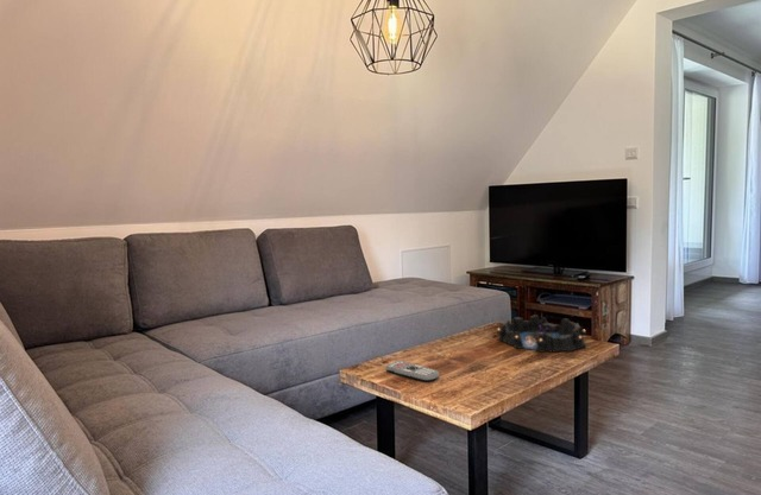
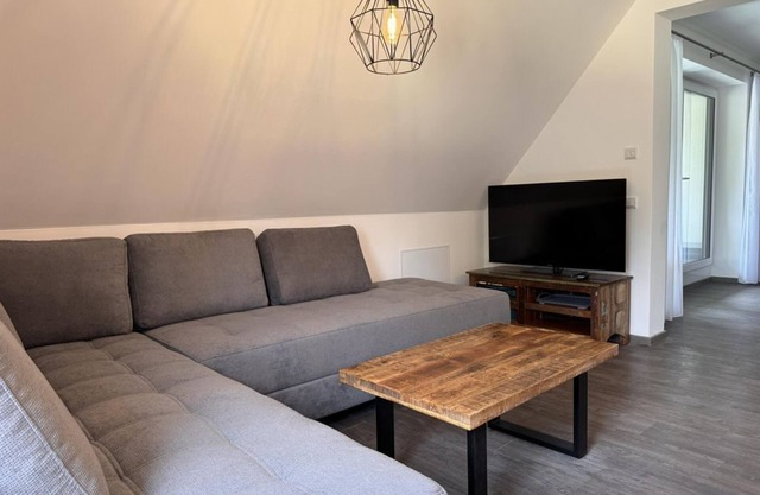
- decorative bowl [496,313,587,354]
- remote control [385,360,440,382]
